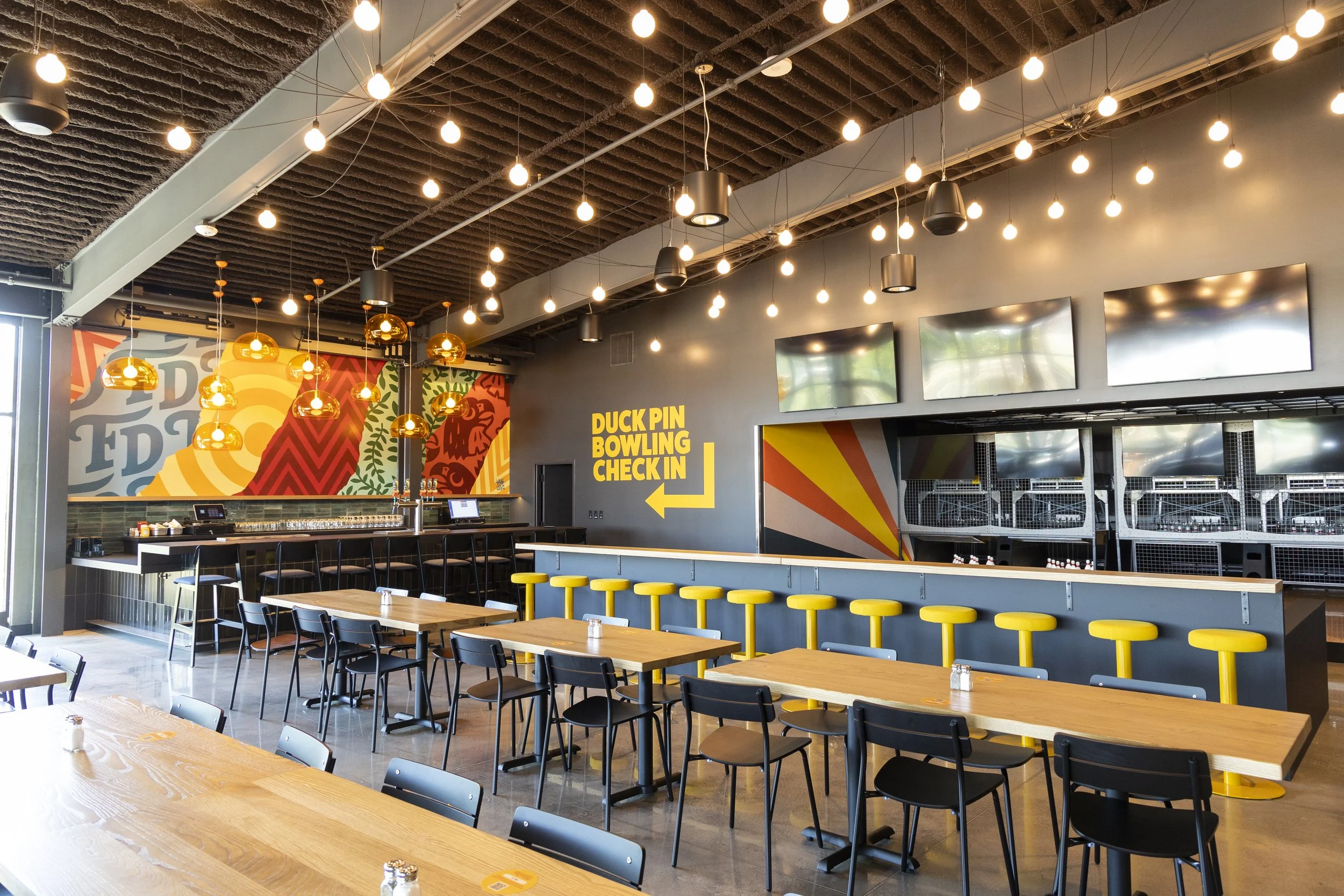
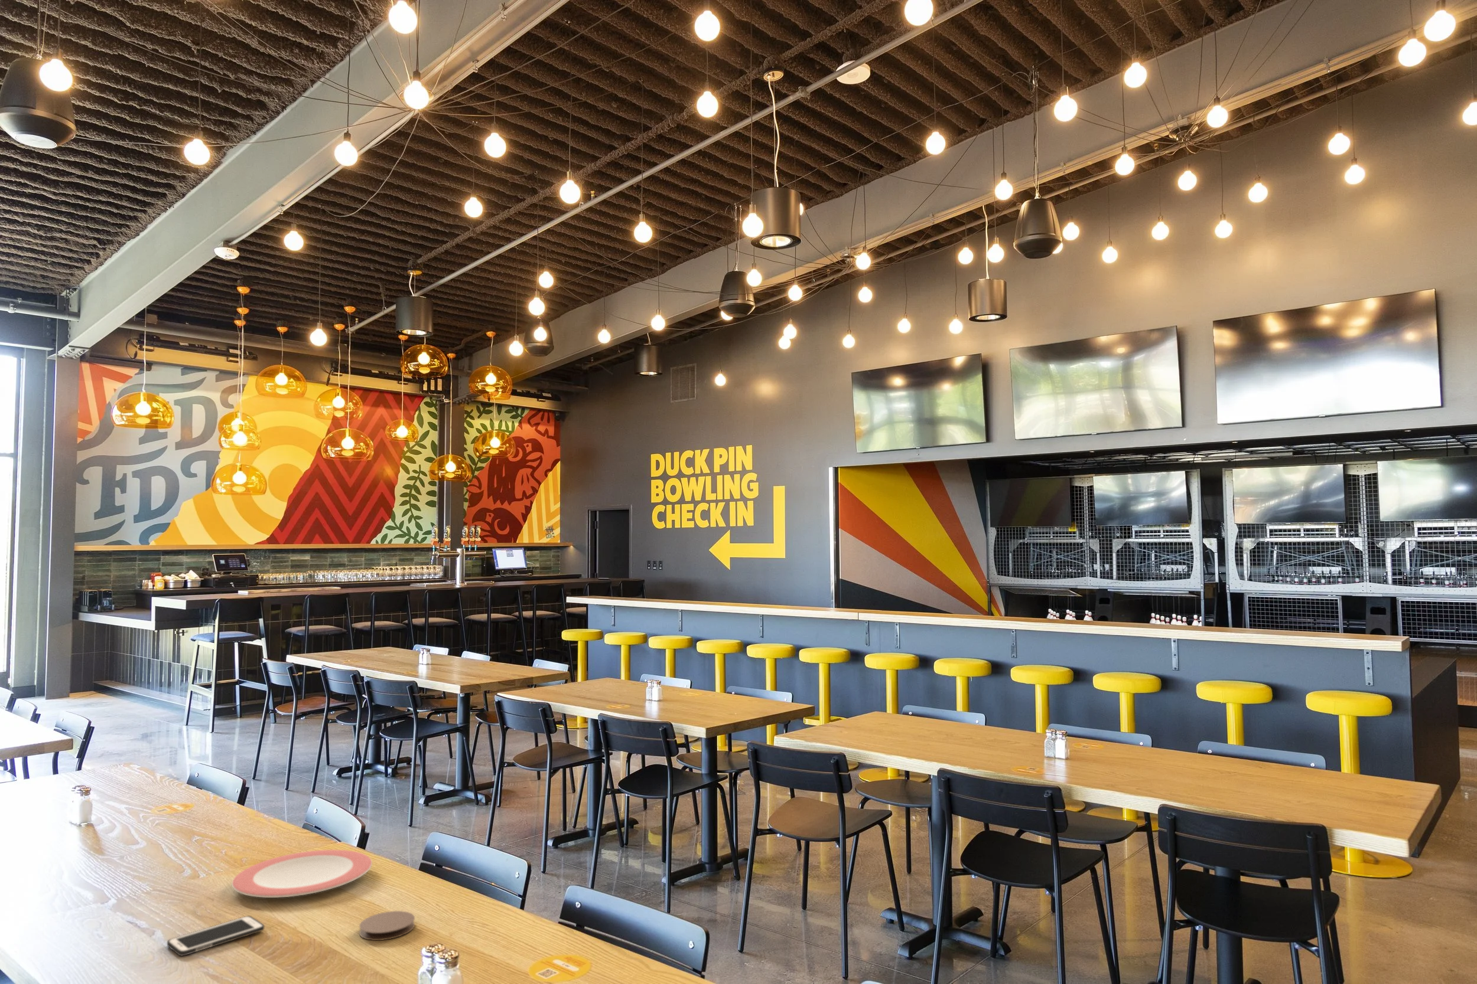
+ cell phone [167,916,265,957]
+ coaster [358,910,415,941]
+ plate [232,849,373,898]
